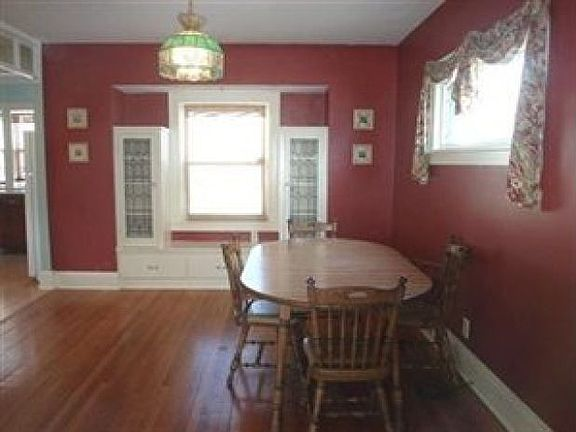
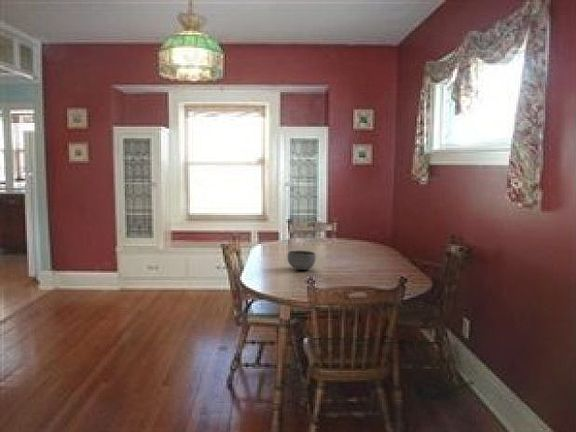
+ bowl [286,250,317,271]
